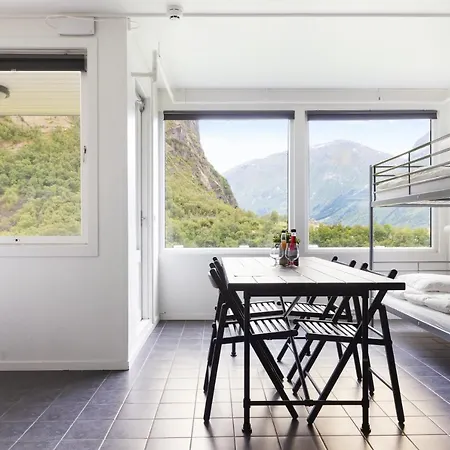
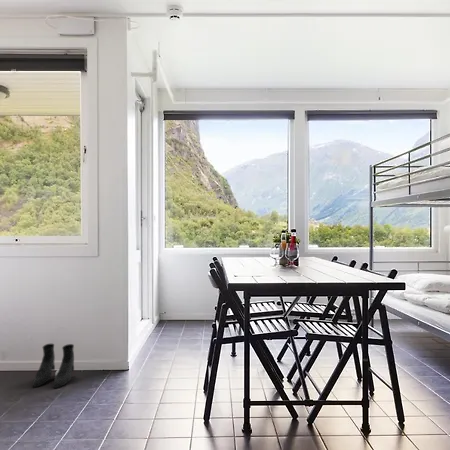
+ boots [32,343,75,389]
